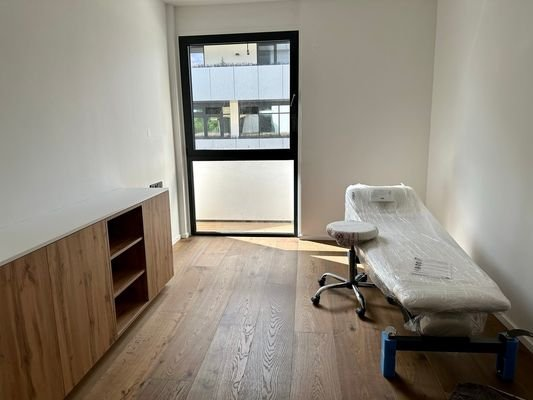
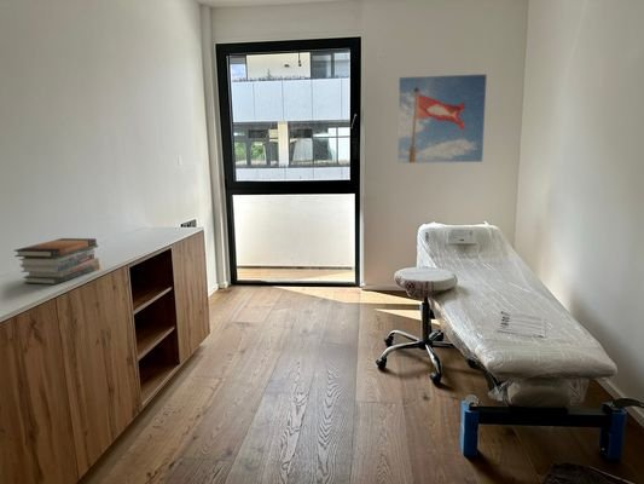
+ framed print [396,73,488,165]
+ book stack [13,237,101,286]
